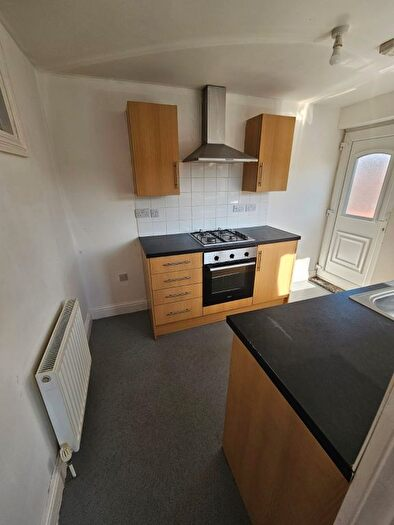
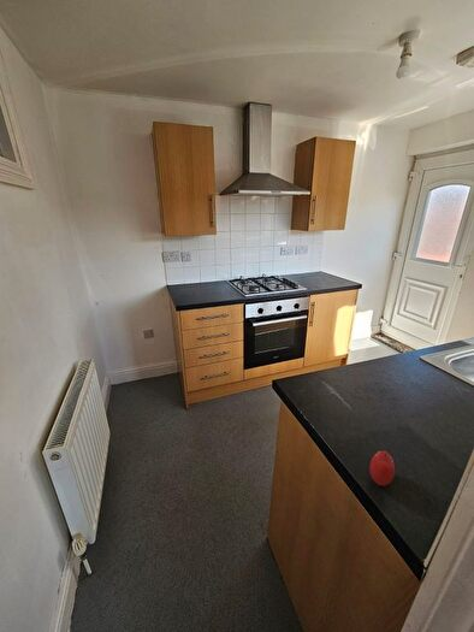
+ apple [369,450,396,486]
